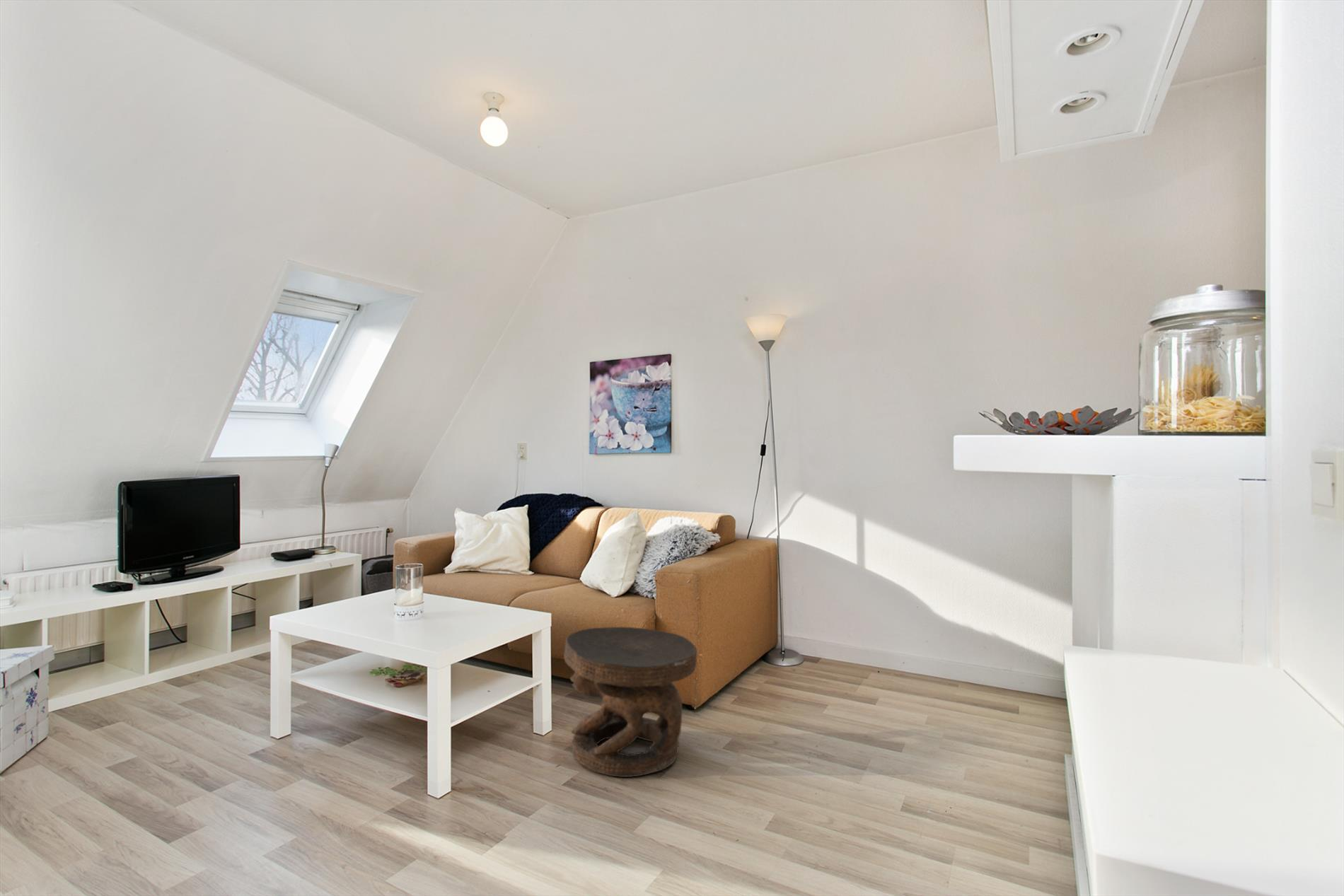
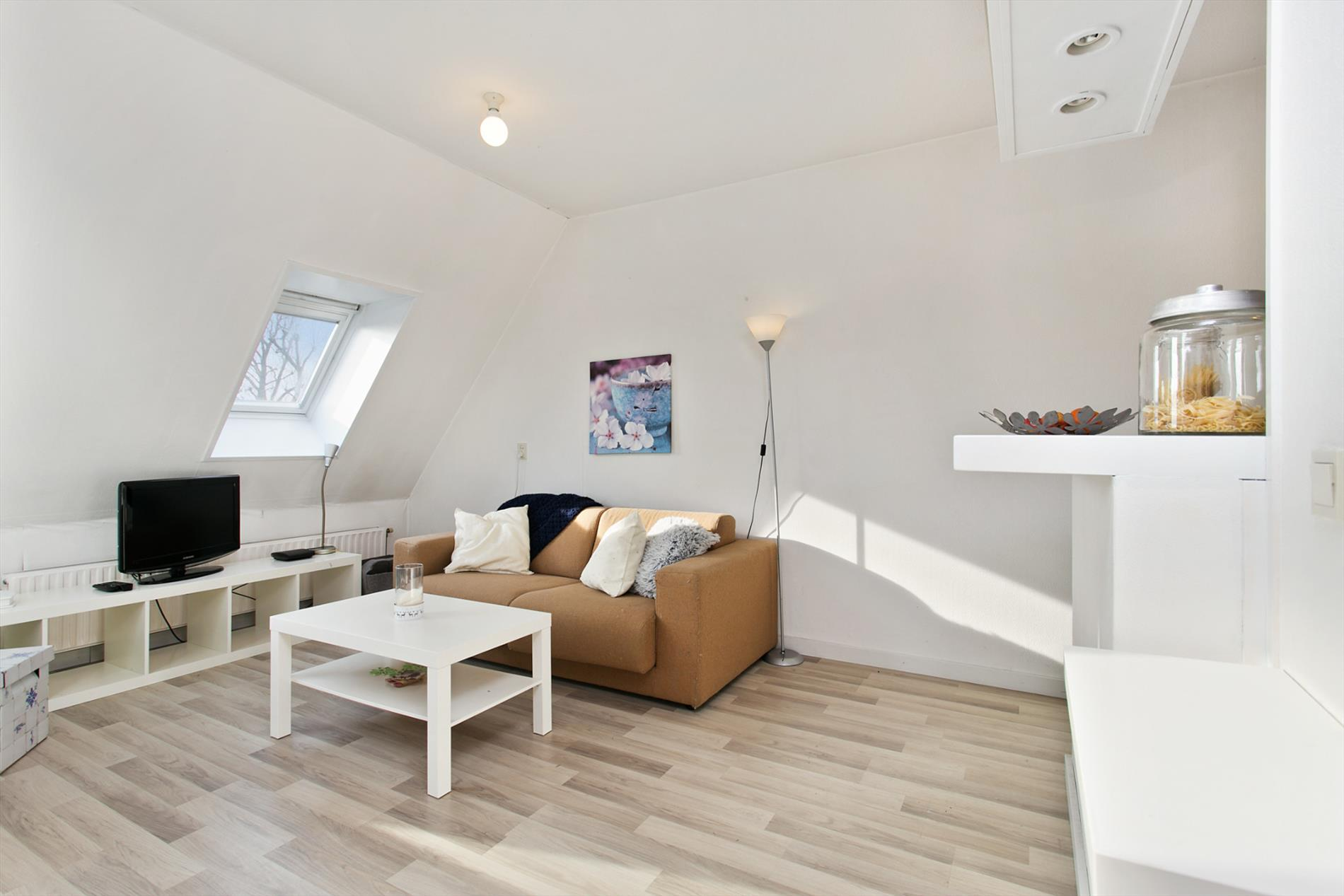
- side table [563,627,697,778]
